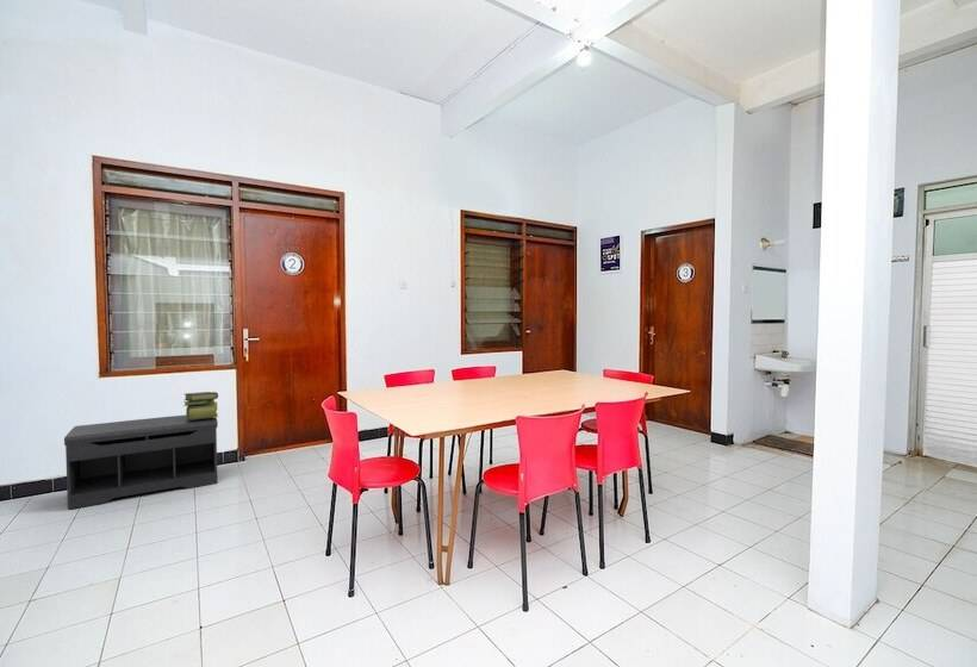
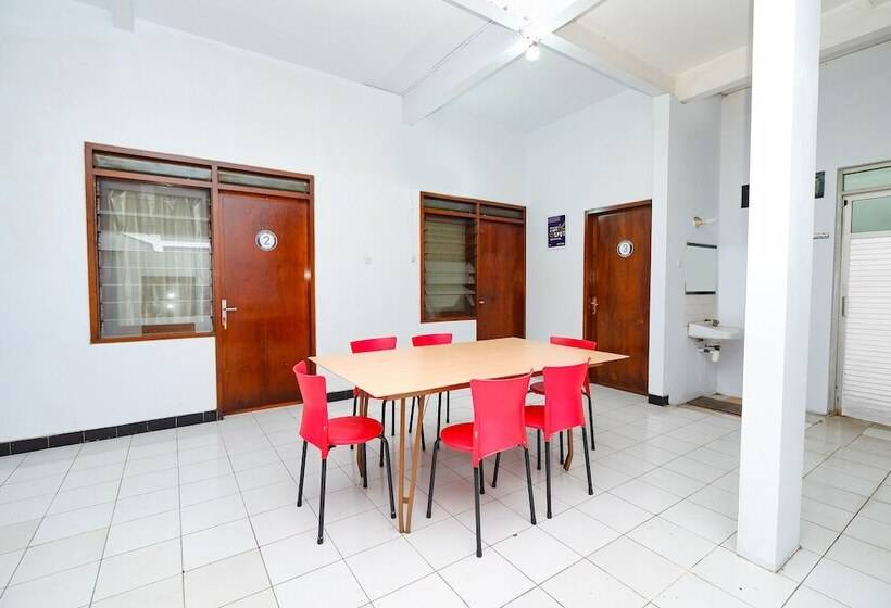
- stack of books [182,391,219,420]
- bench [63,414,219,511]
